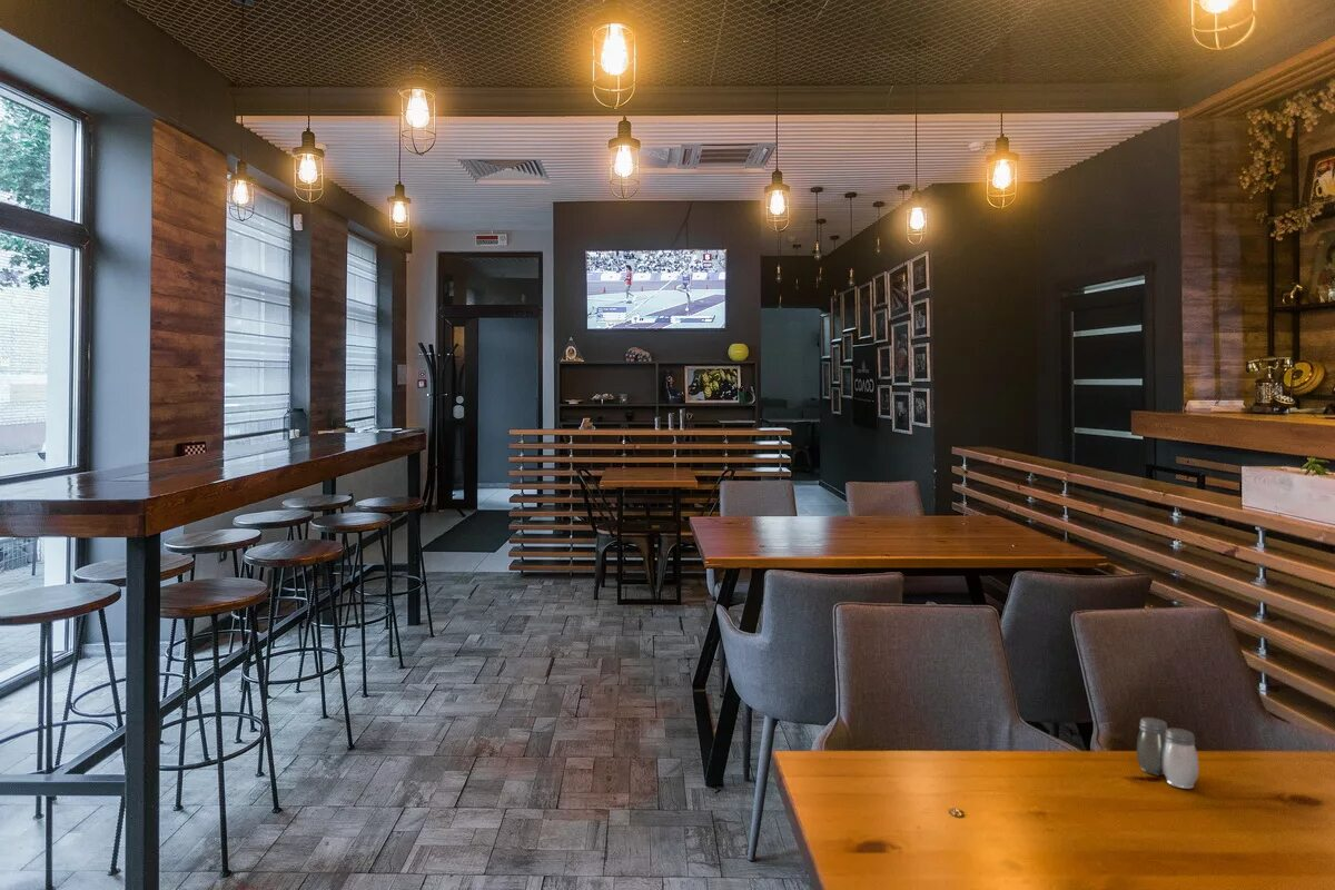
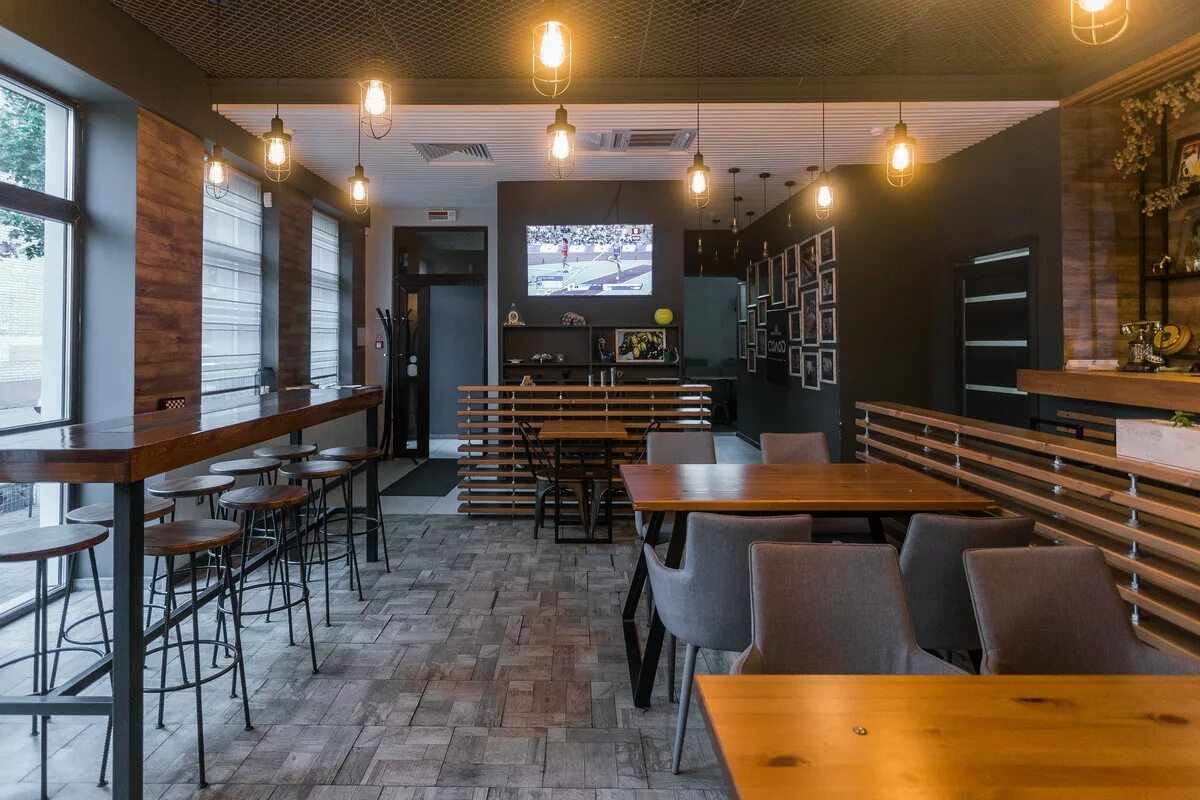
- salt and pepper shaker [1136,716,1199,790]
